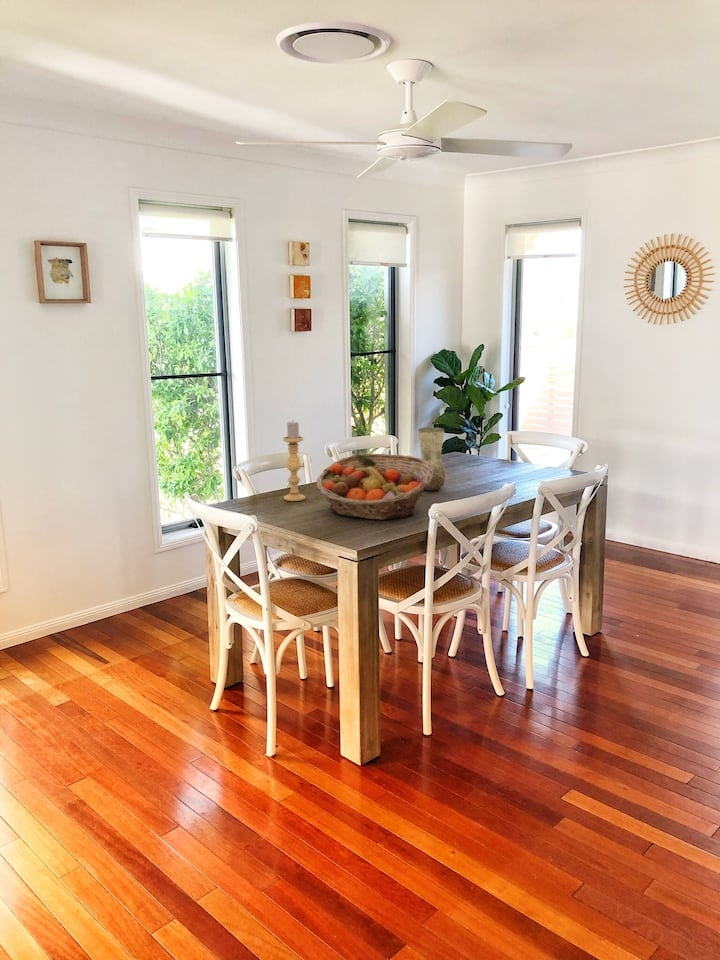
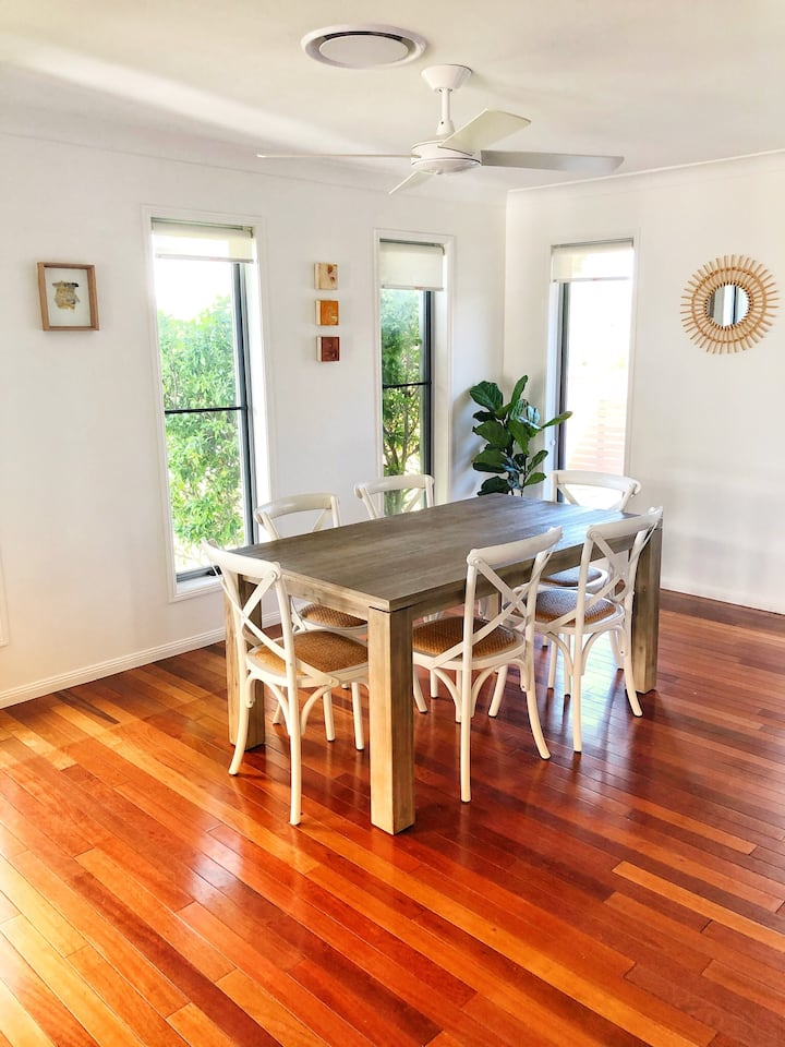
- fruit basket [315,453,433,521]
- vase [417,426,446,491]
- candle holder [282,421,306,502]
